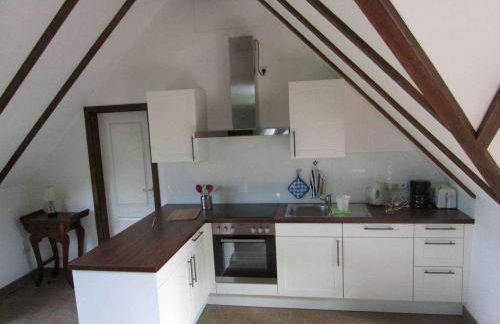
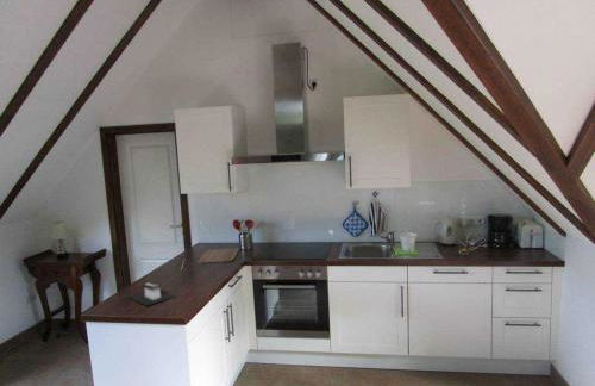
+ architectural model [129,281,177,307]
